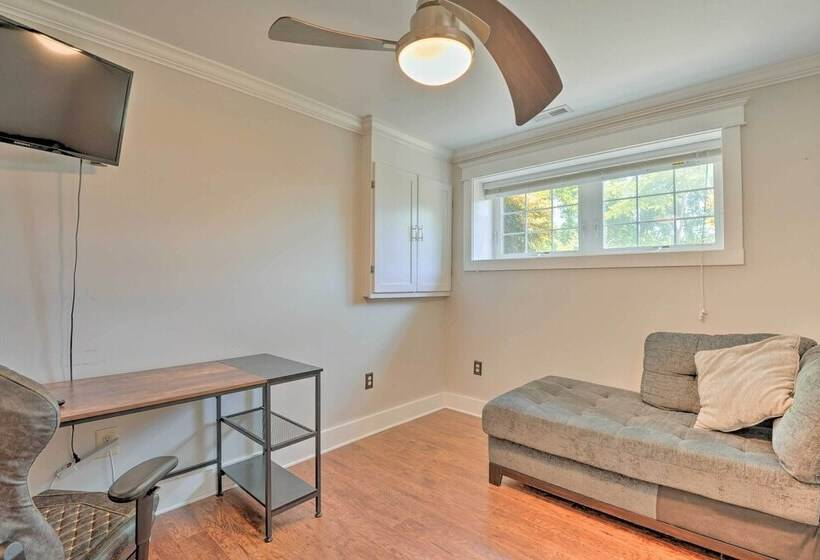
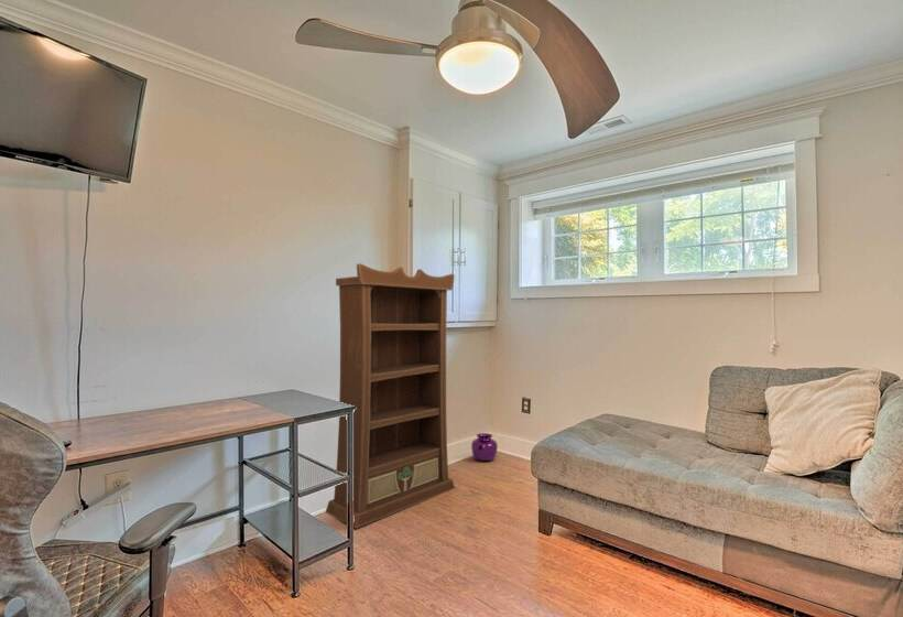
+ vase [470,432,499,462]
+ bookcase [325,262,456,530]
